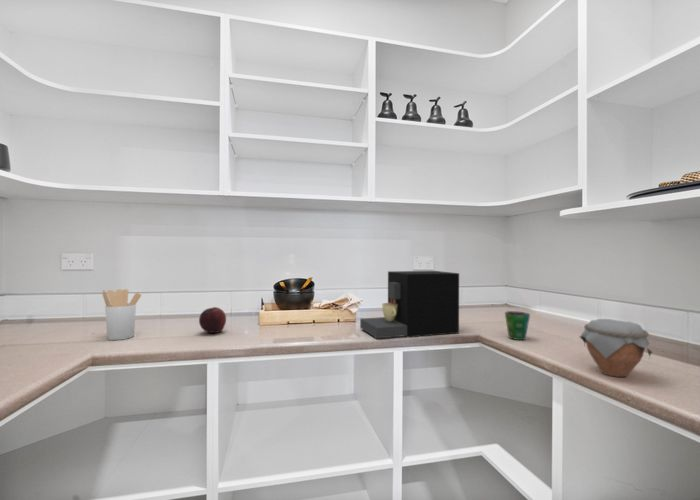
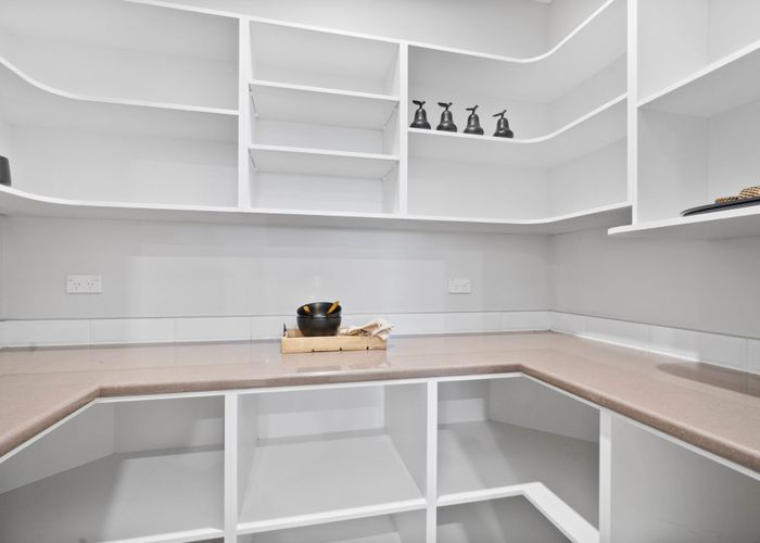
- utensil holder [101,288,142,341]
- cup [504,310,531,341]
- coffee maker [359,270,460,339]
- jar [578,318,653,378]
- fruit [198,306,227,334]
